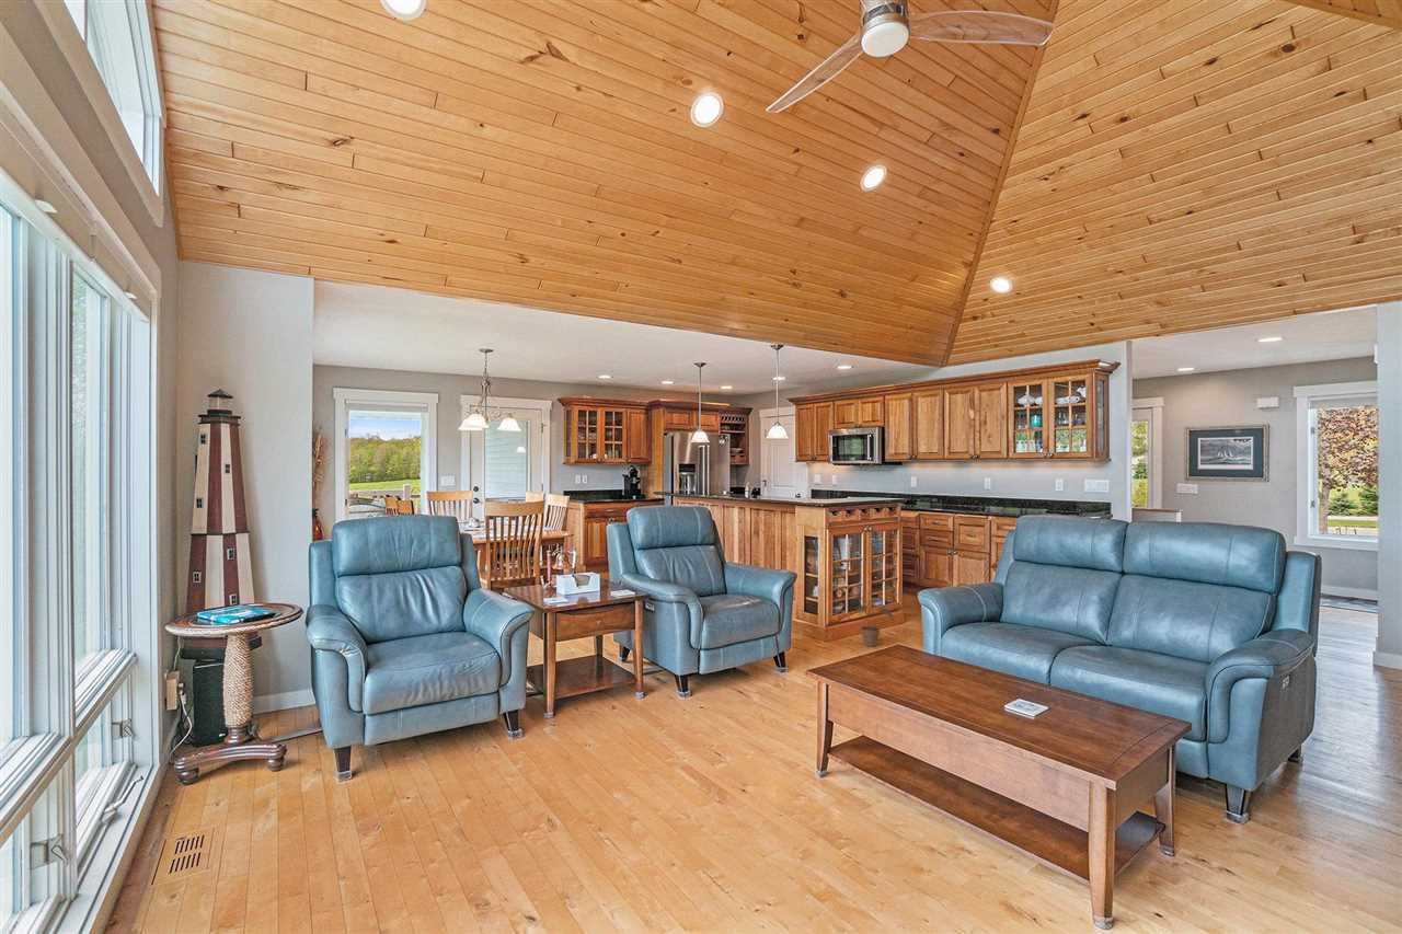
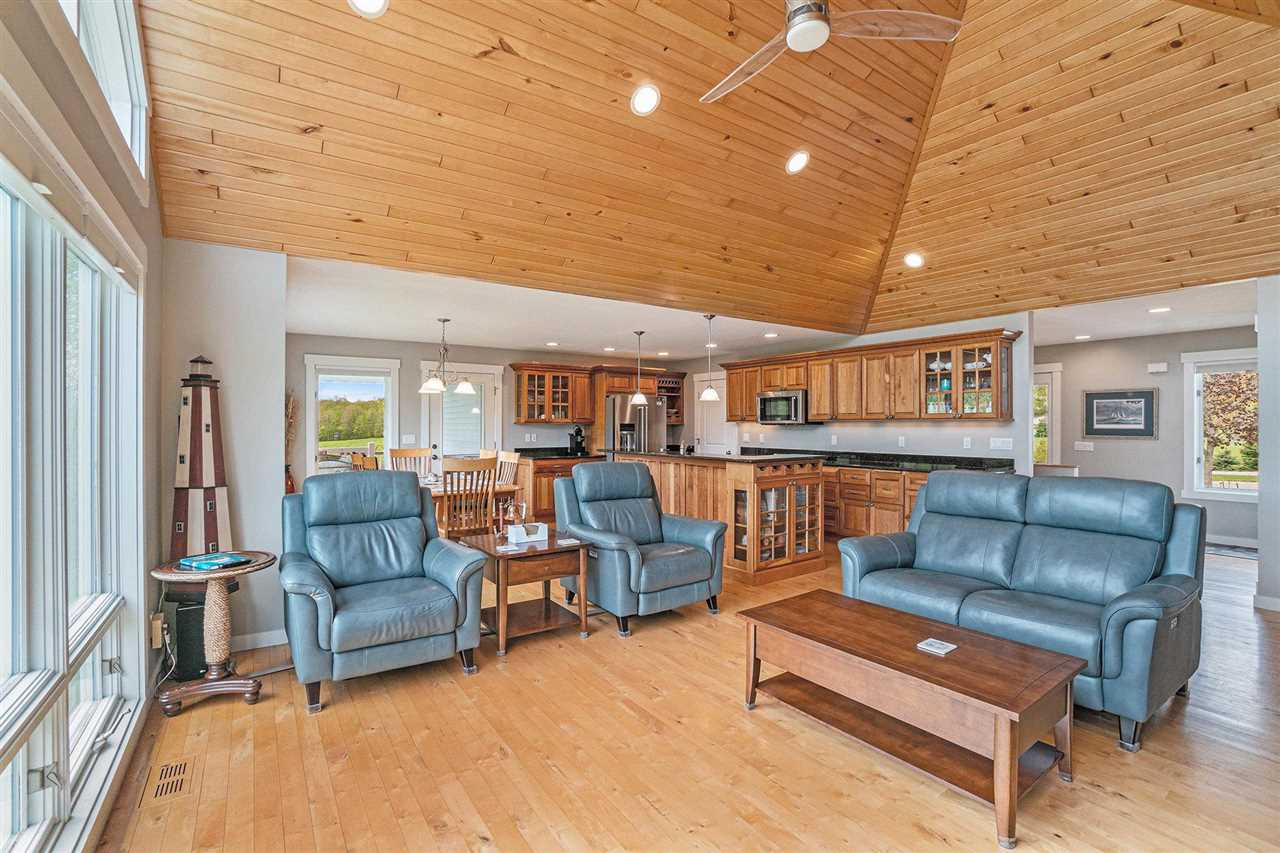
- potted plant [847,597,894,647]
